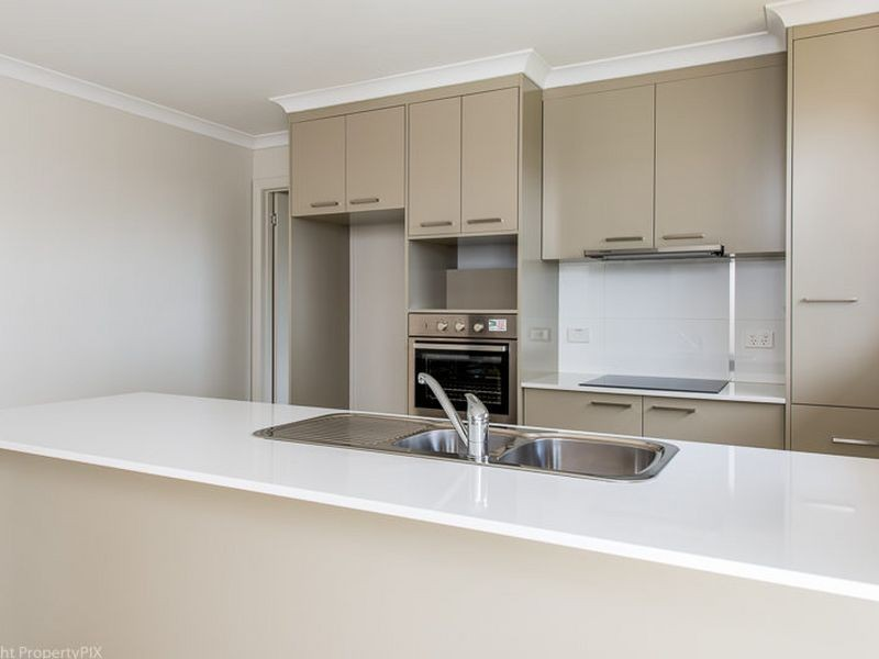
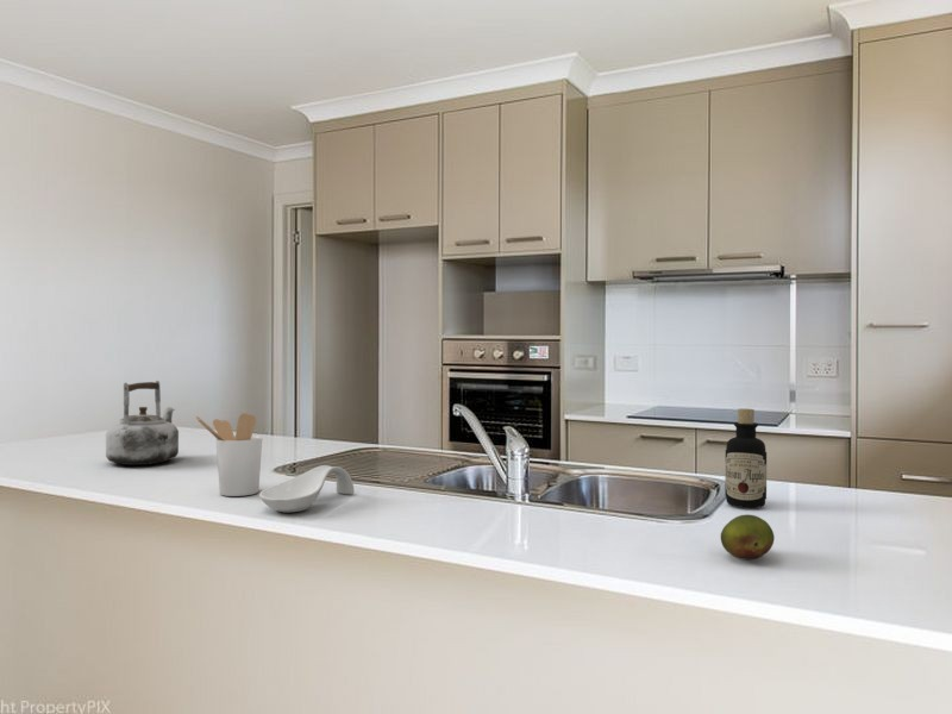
+ spoon rest [258,464,356,514]
+ utensil holder [195,412,263,497]
+ fruit [720,514,776,560]
+ bottle [724,407,768,509]
+ kettle [105,380,180,466]
